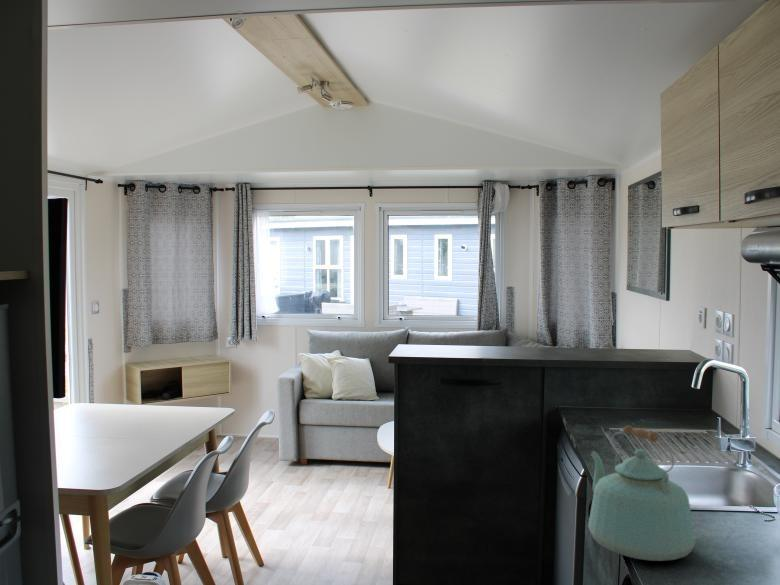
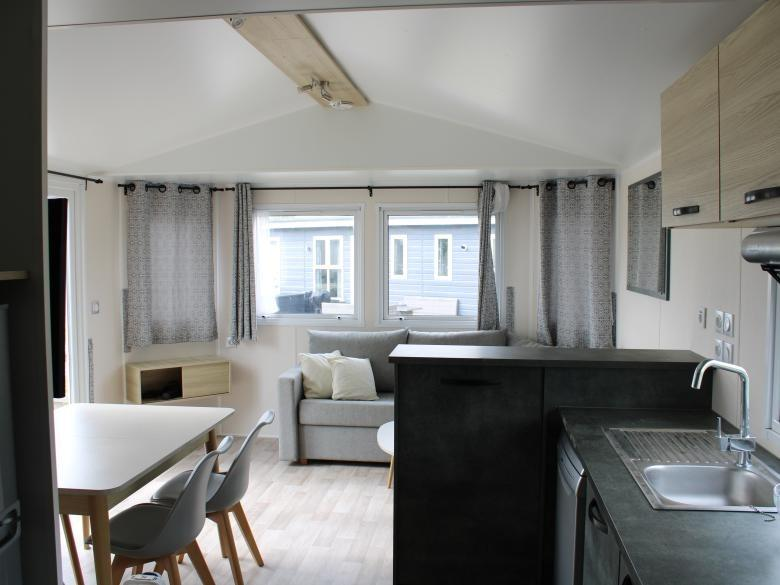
- kettle [587,424,697,562]
